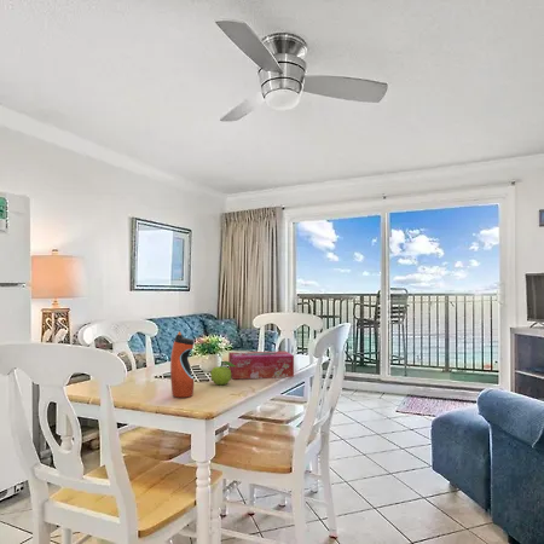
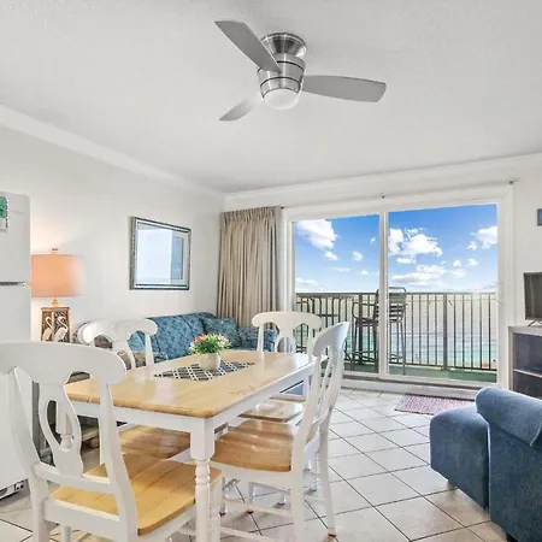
- fruit [209,360,236,386]
- water bottle [169,331,196,399]
- tissue box [227,351,295,381]
